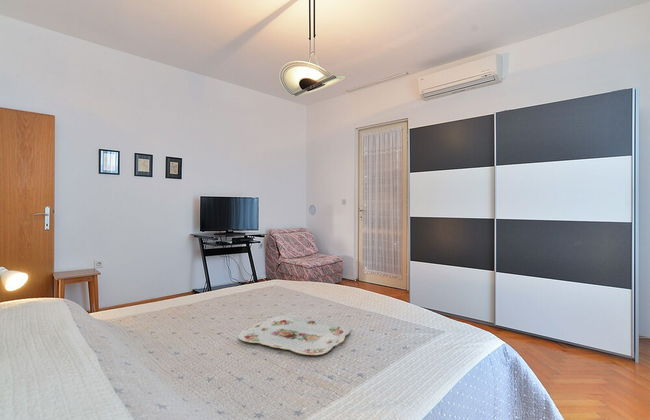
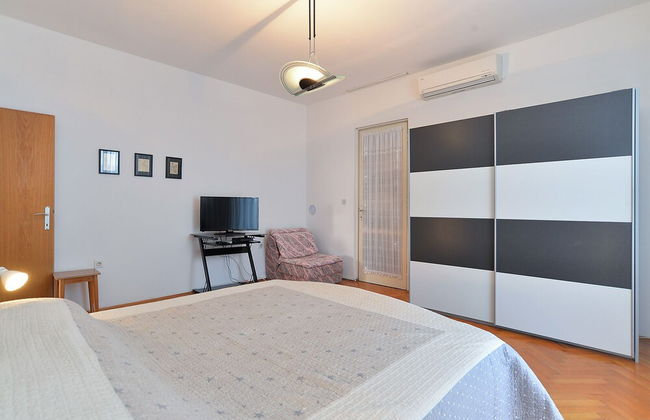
- serving tray [237,315,351,356]
